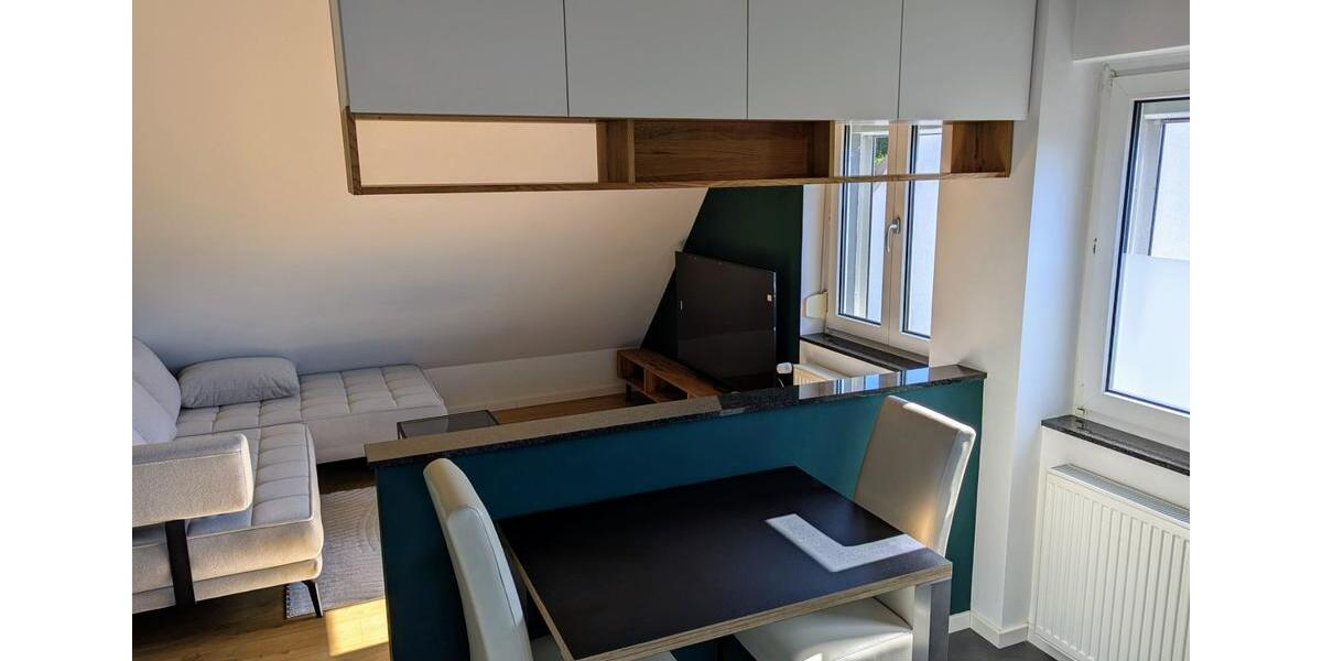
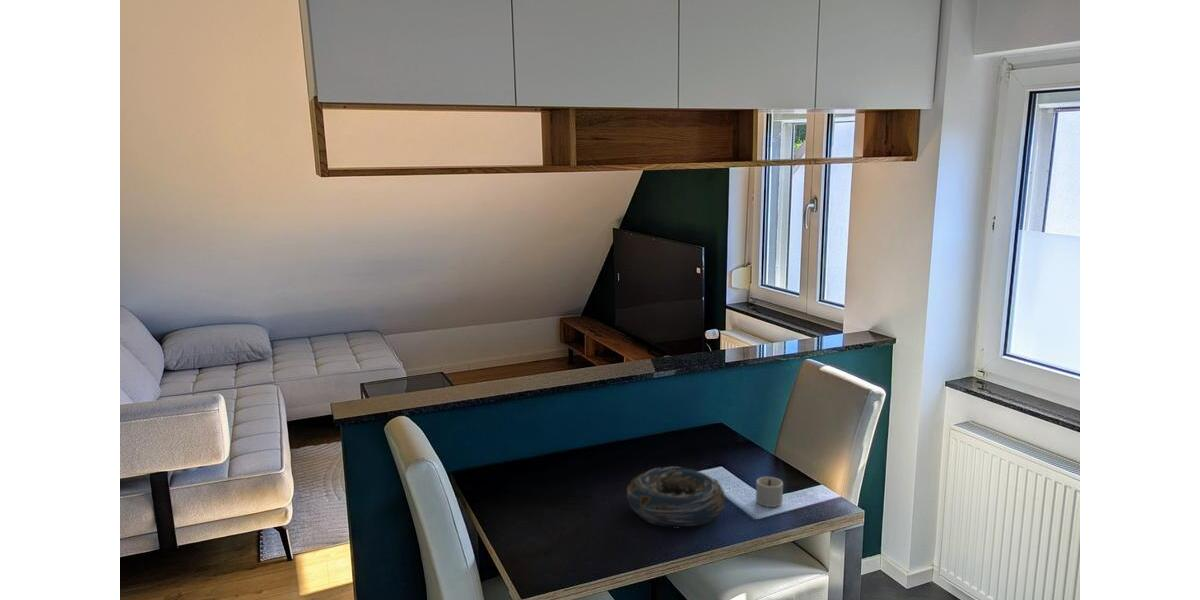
+ decorative bowl [626,466,726,527]
+ candle [755,476,784,508]
